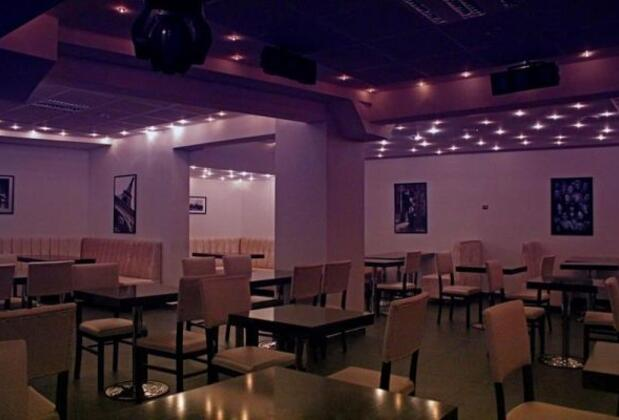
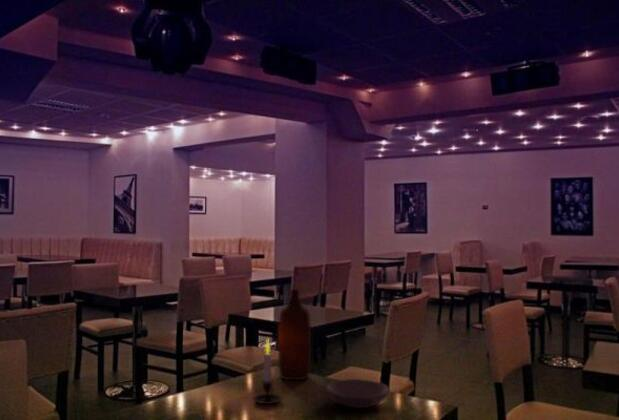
+ candle [252,337,283,405]
+ bottle [277,288,312,381]
+ bowl [325,378,390,409]
